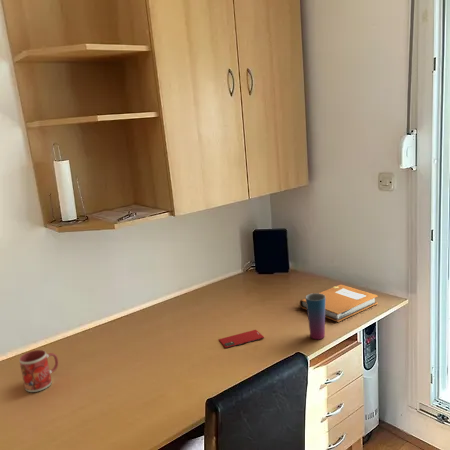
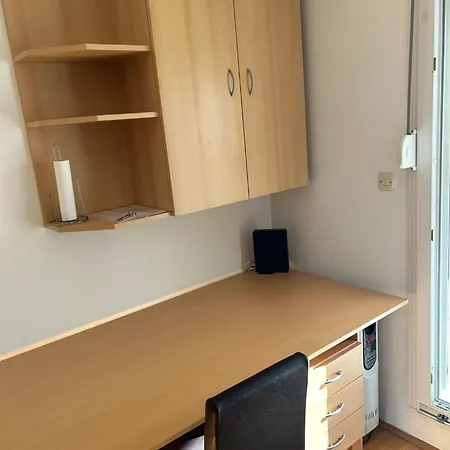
- mug [18,349,59,393]
- notebook [299,284,379,323]
- smartphone [218,329,265,349]
- cup [305,292,326,340]
